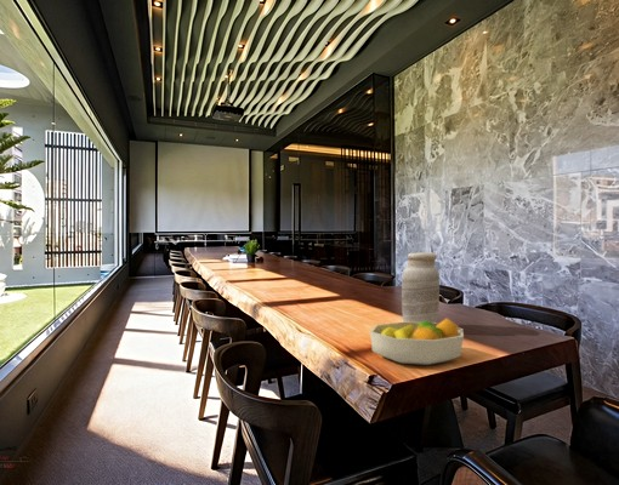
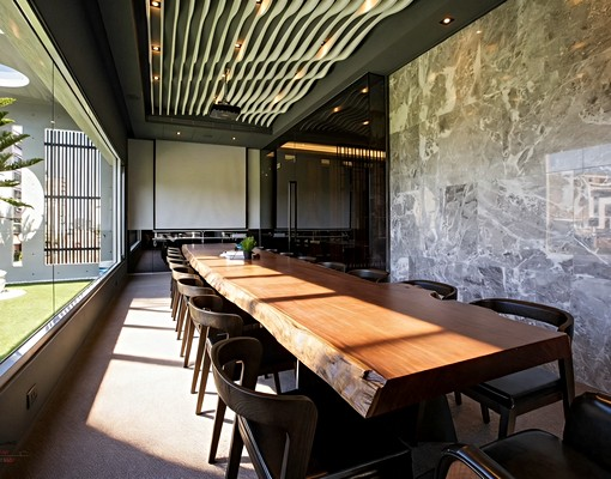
- vase [401,251,441,324]
- fruit bowl [369,318,465,366]
